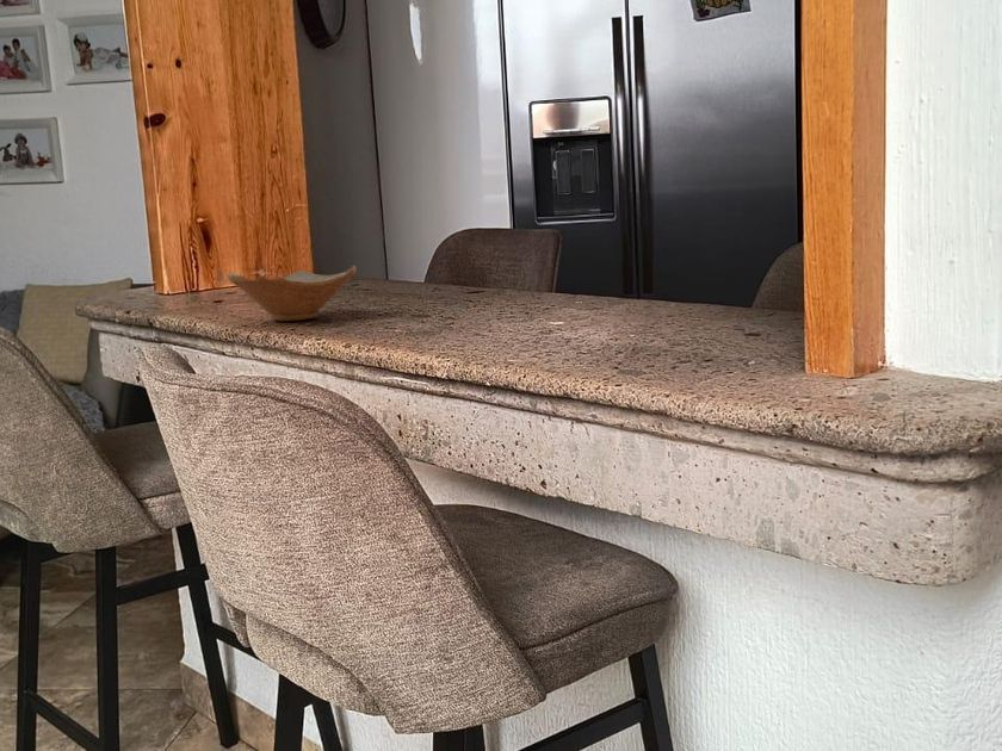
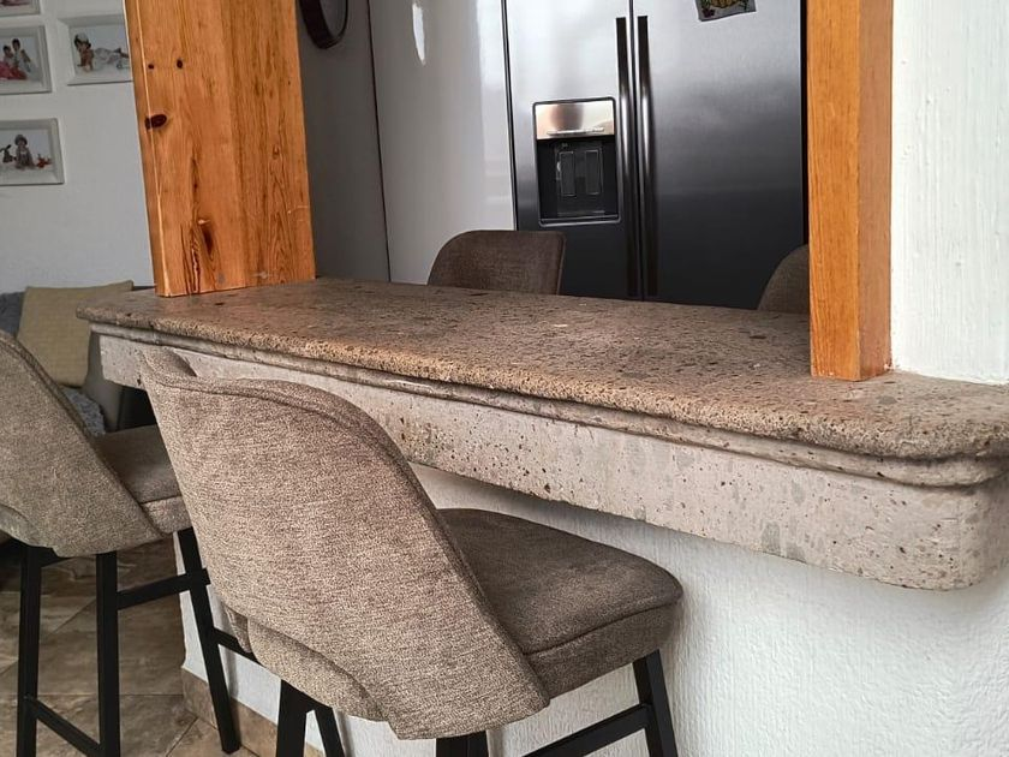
- ceramic bowl [227,265,358,322]
